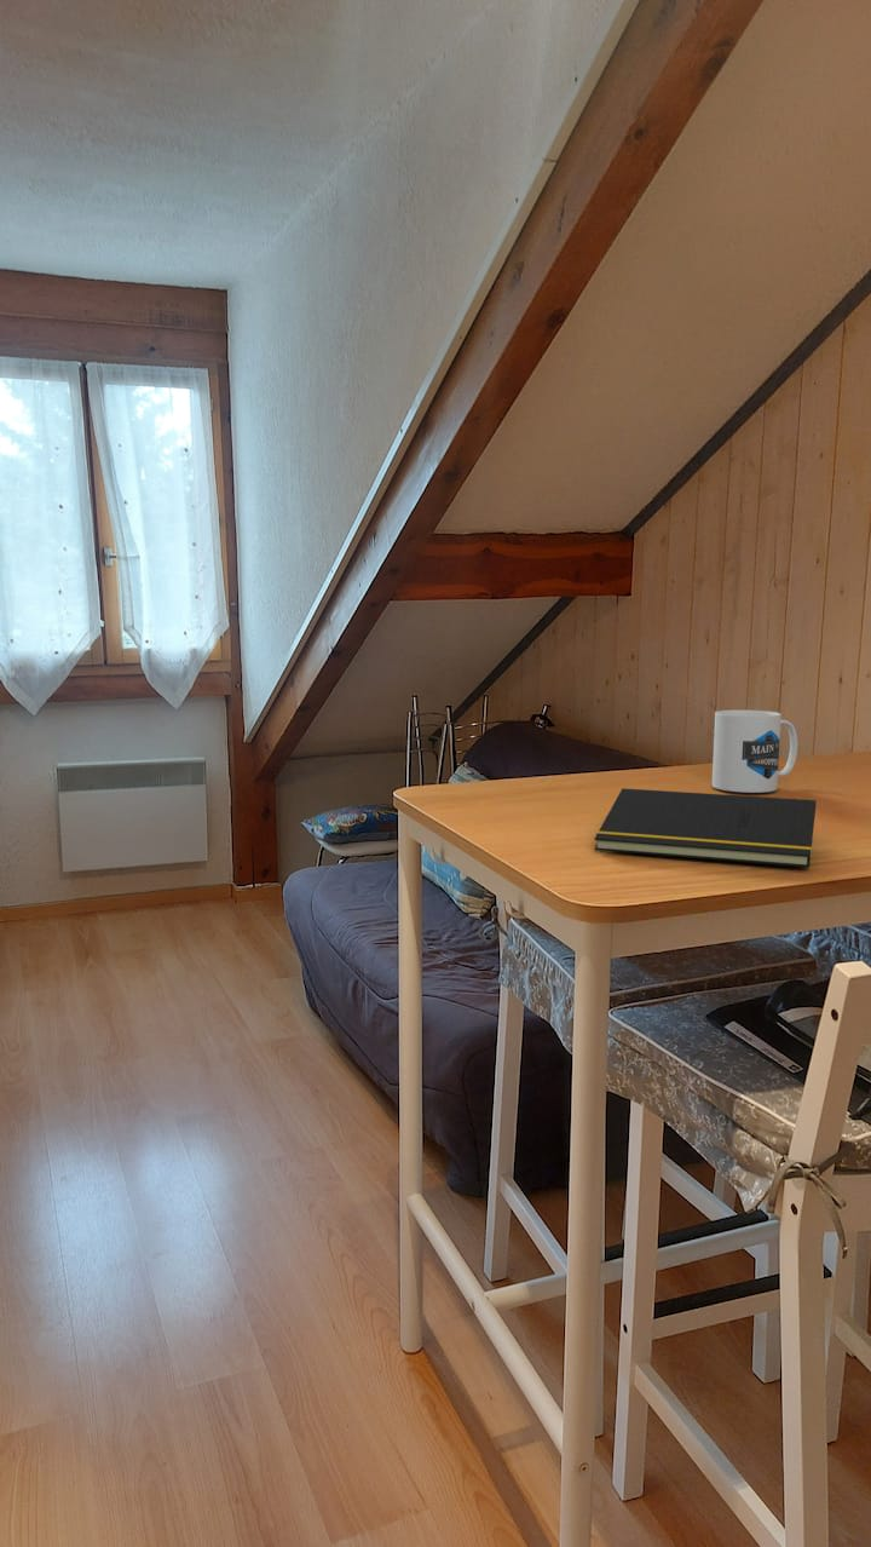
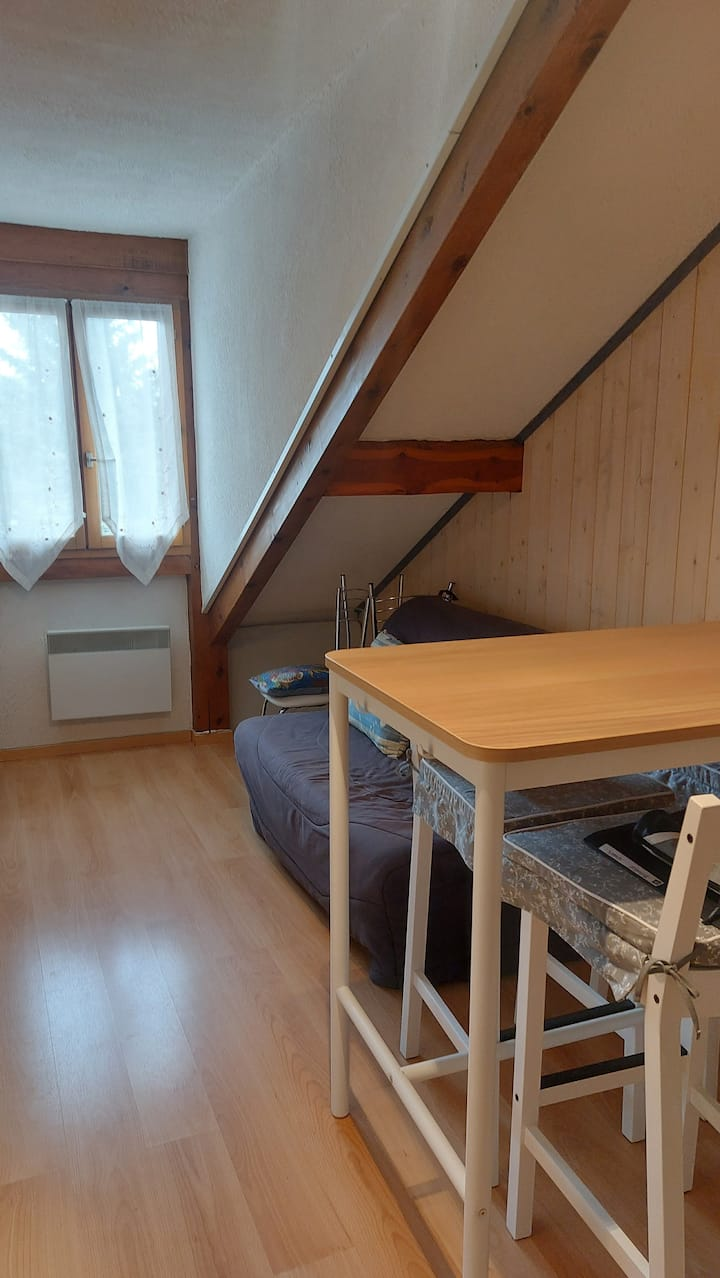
- notepad [593,787,817,868]
- mug [711,709,798,794]
